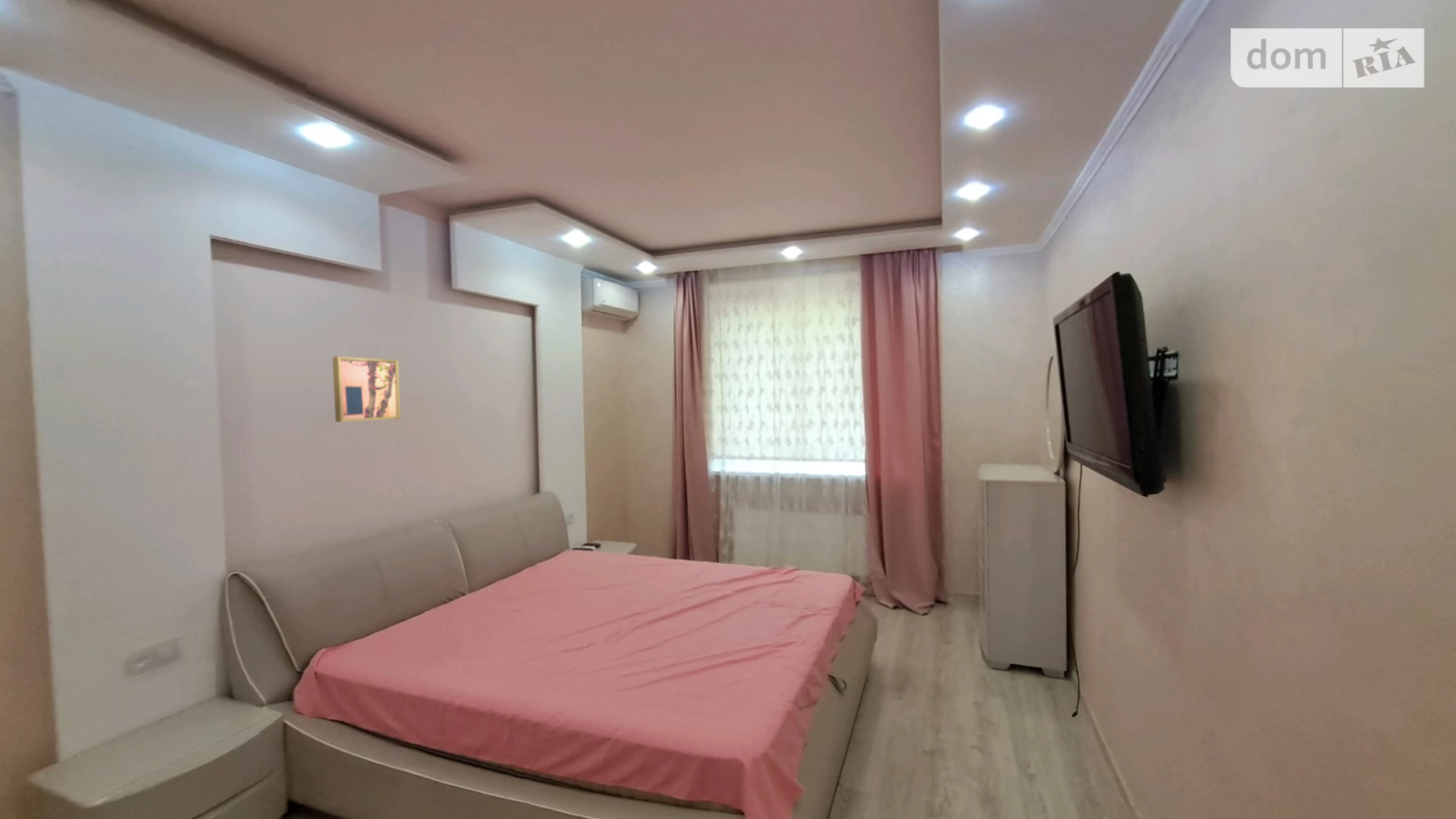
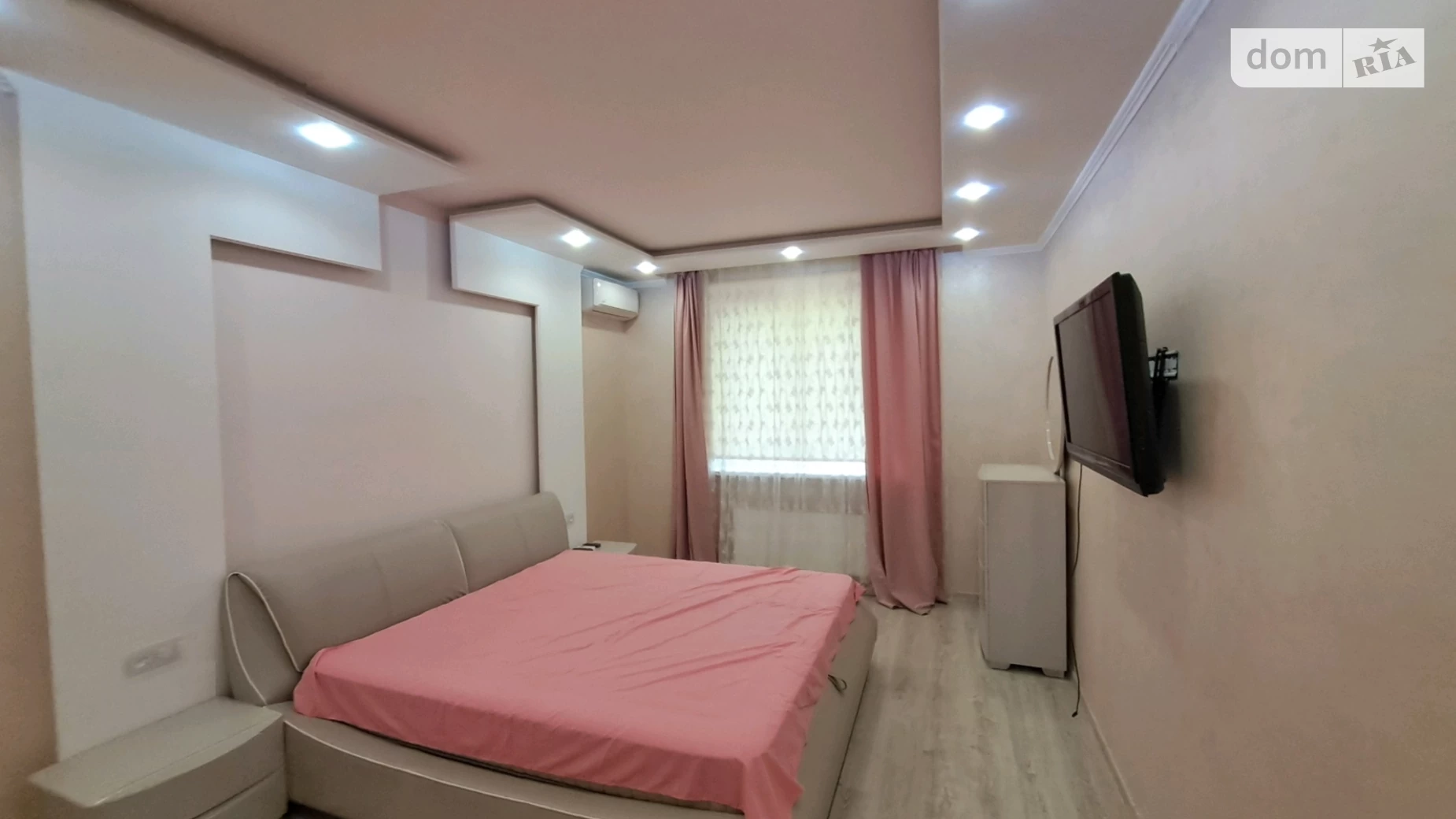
- wall art [332,355,401,423]
